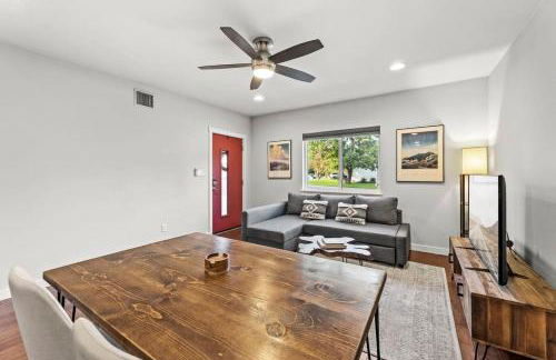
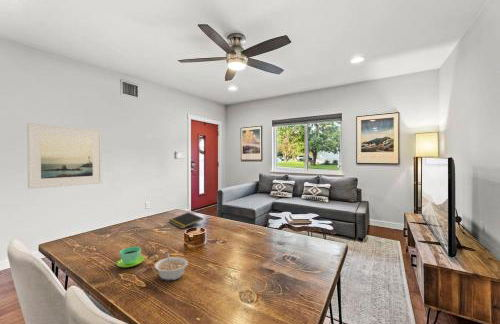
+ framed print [26,122,103,190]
+ cup [115,246,145,269]
+ notepad [168,211,204,230]
+ legume [154,252,189,281]
